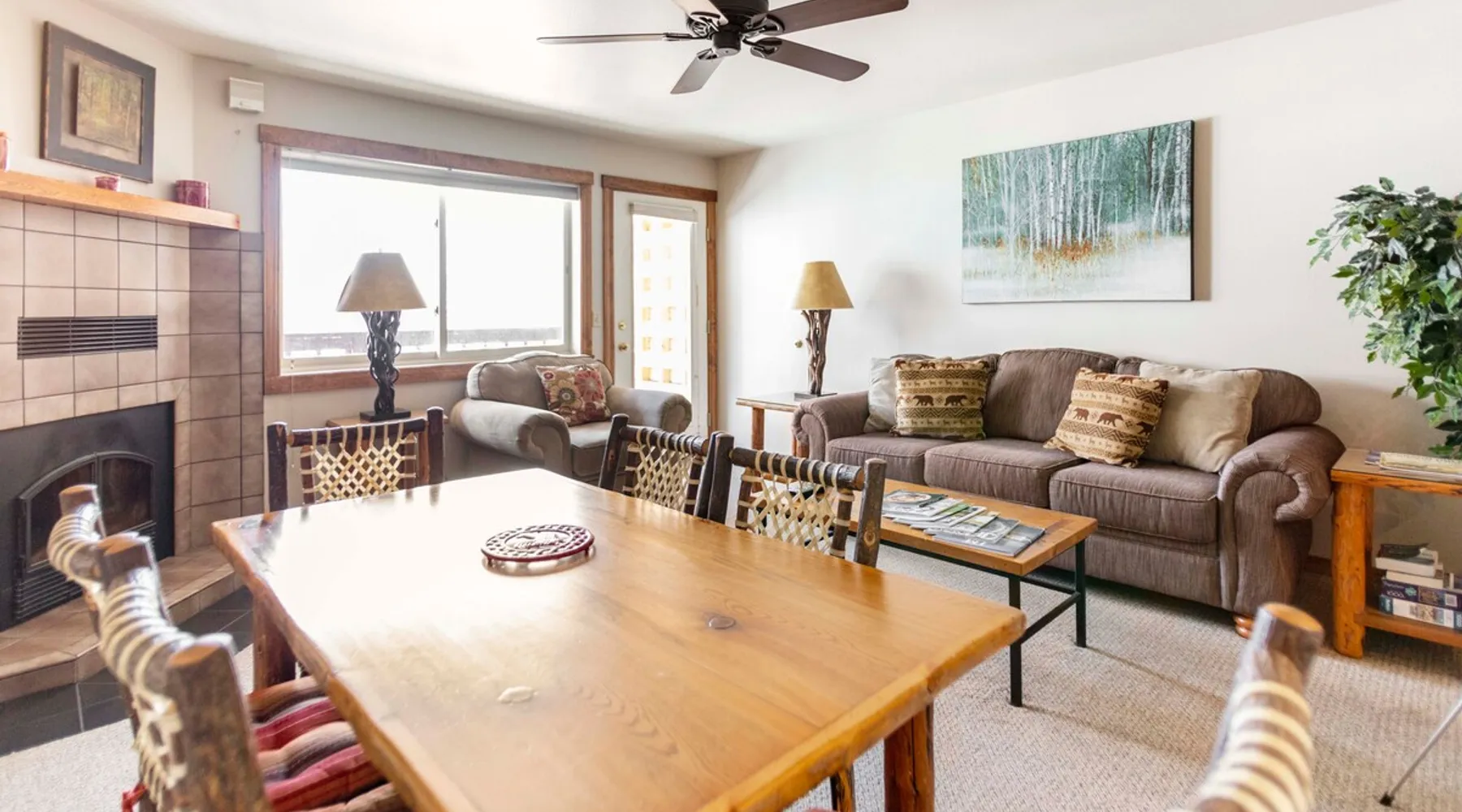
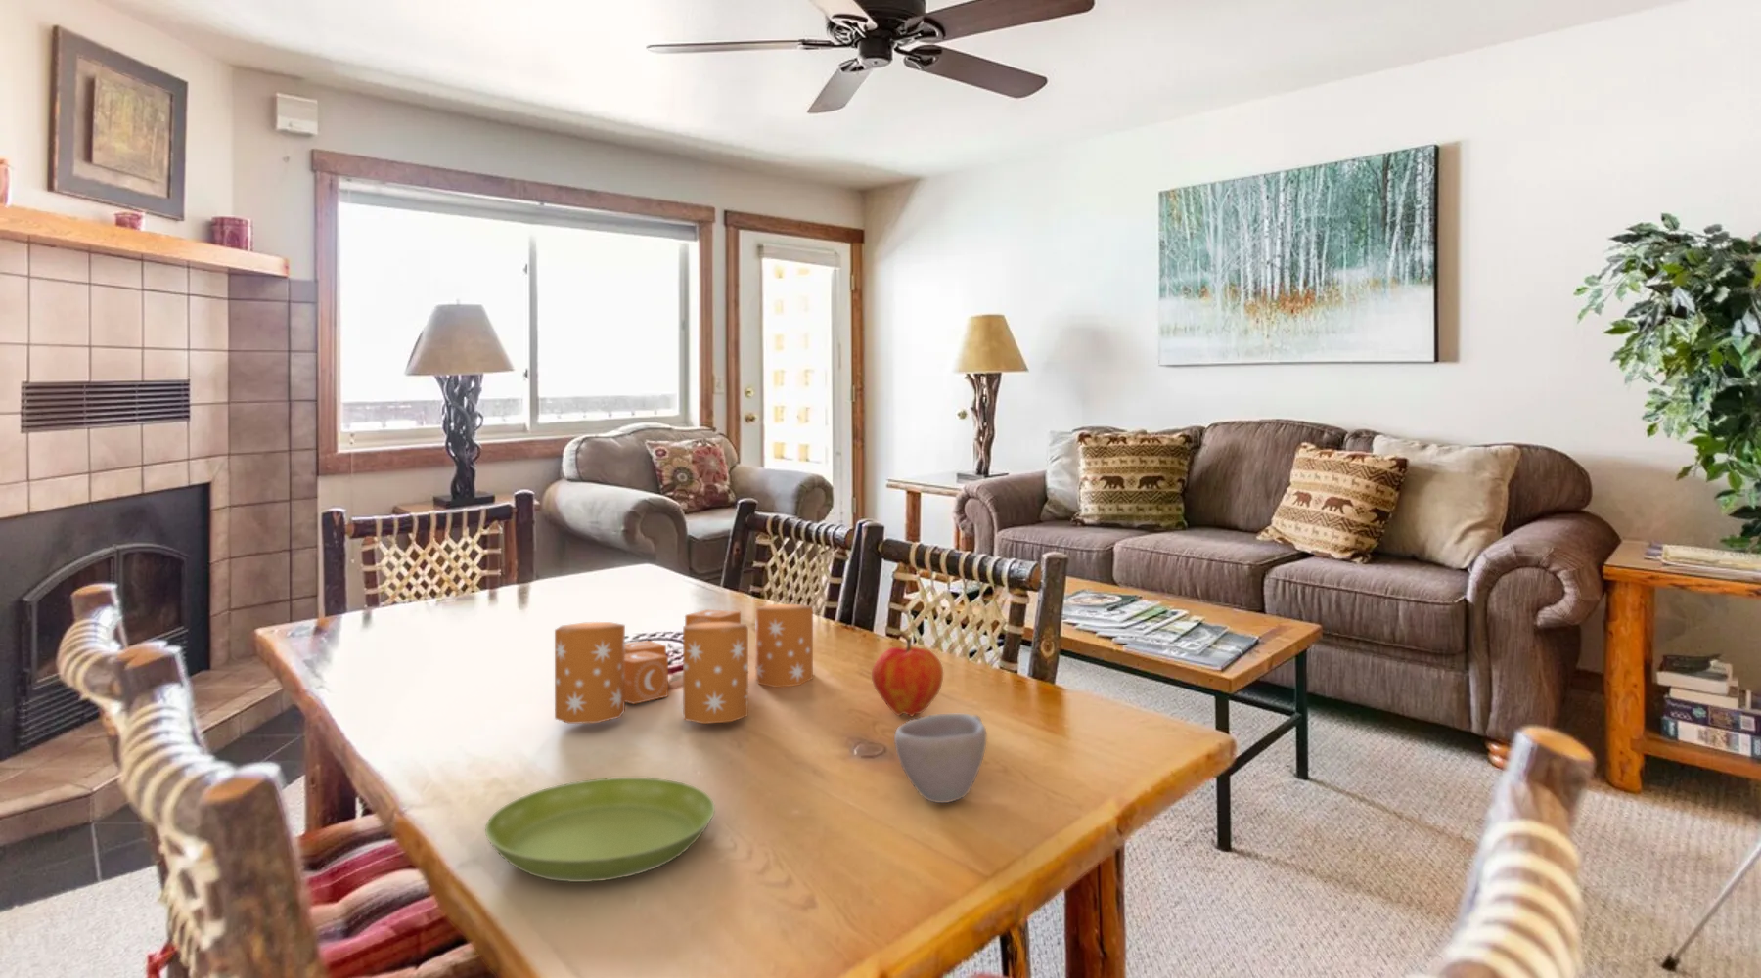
+ cup [894,713,988,803]
+ fruit [871,636,944,718]
+ candle [554,603,814,725]
+ saucer [484,777,717,883]
